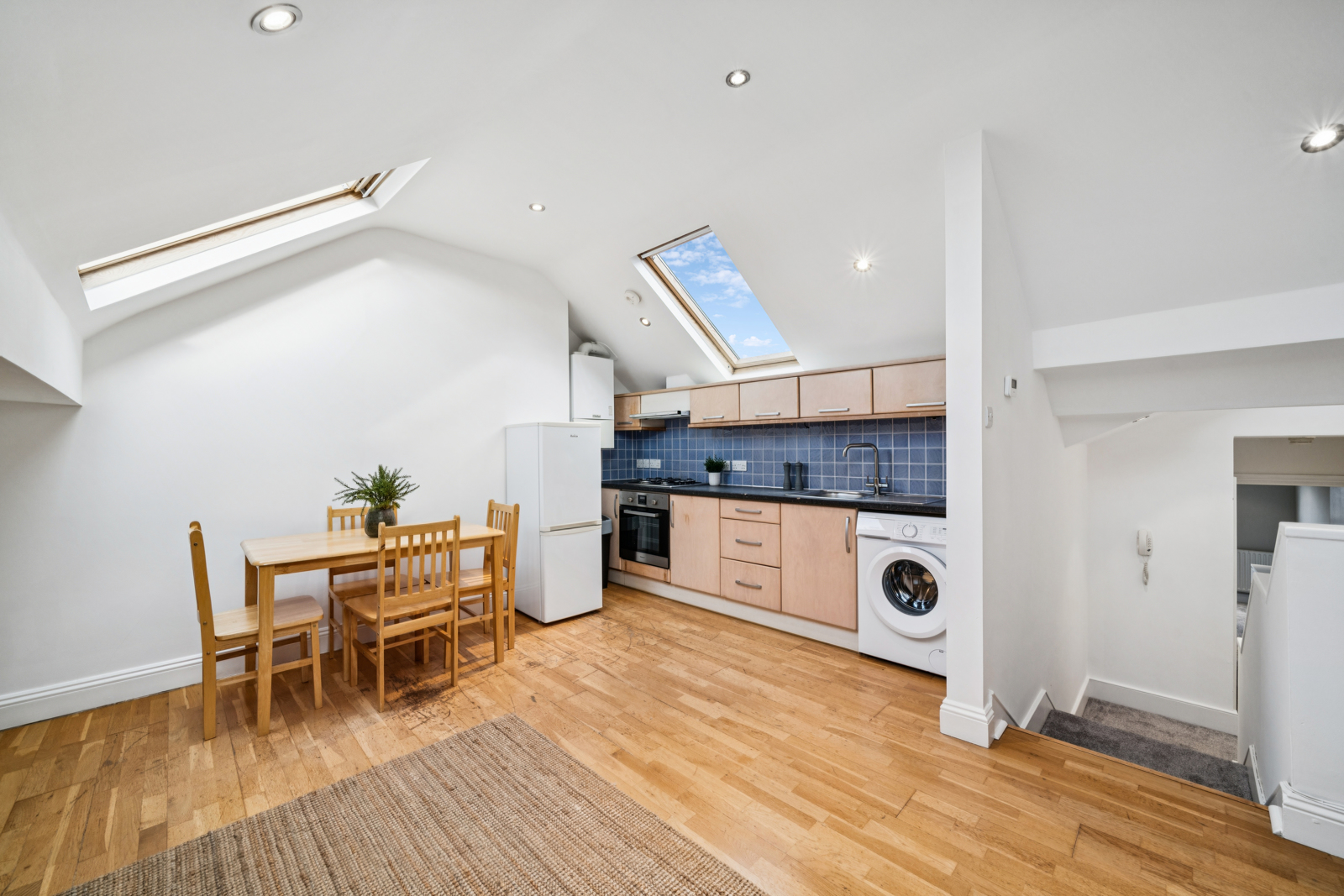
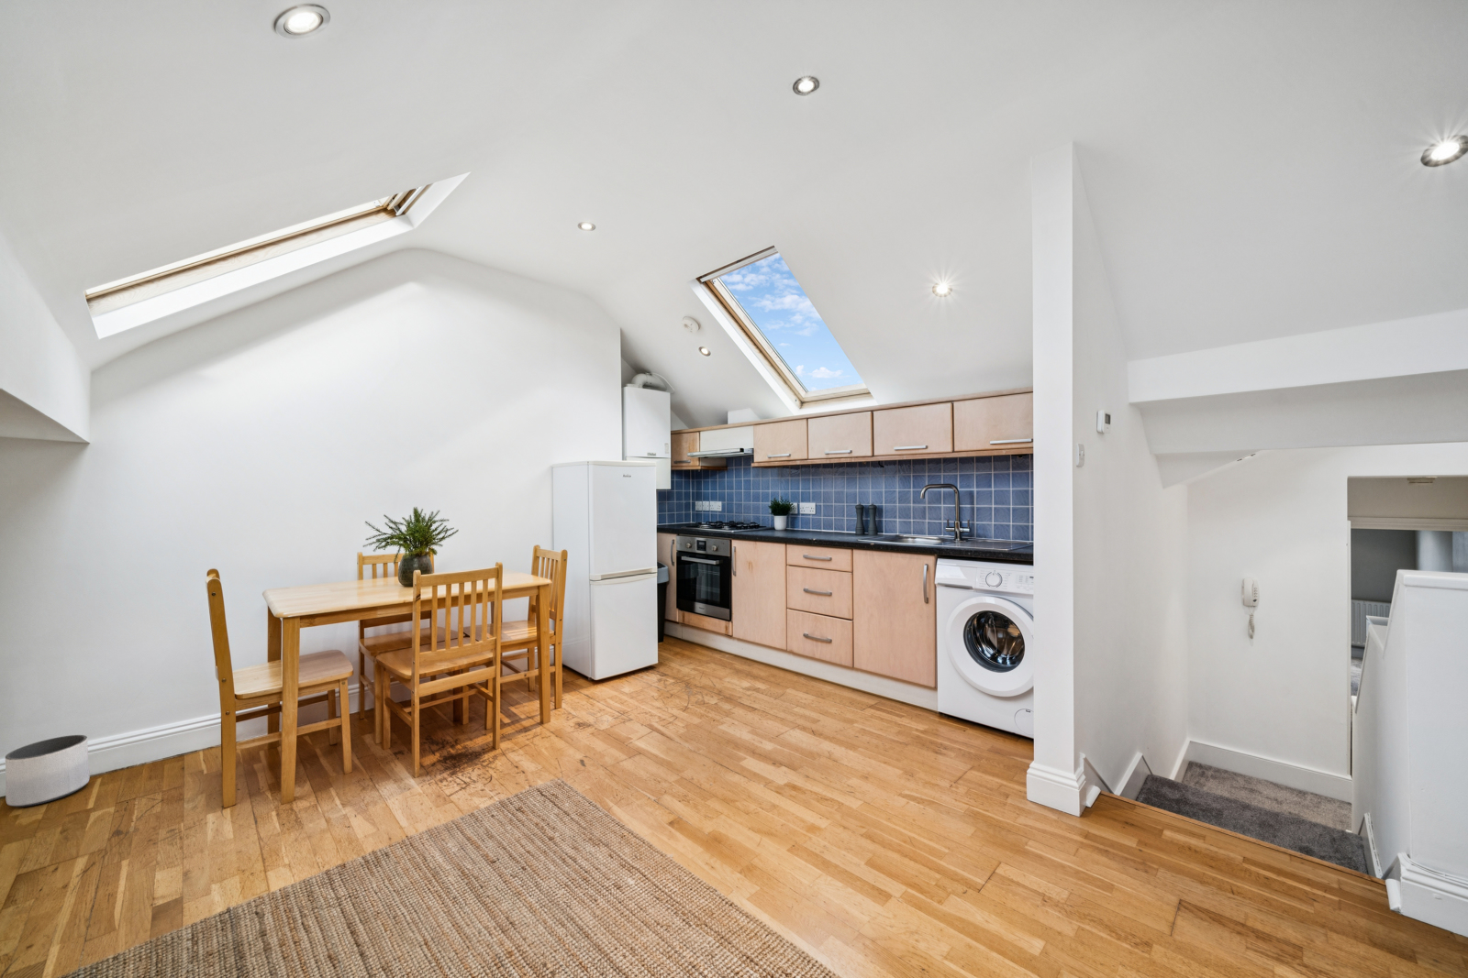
+ planter [4,735,91,808]
